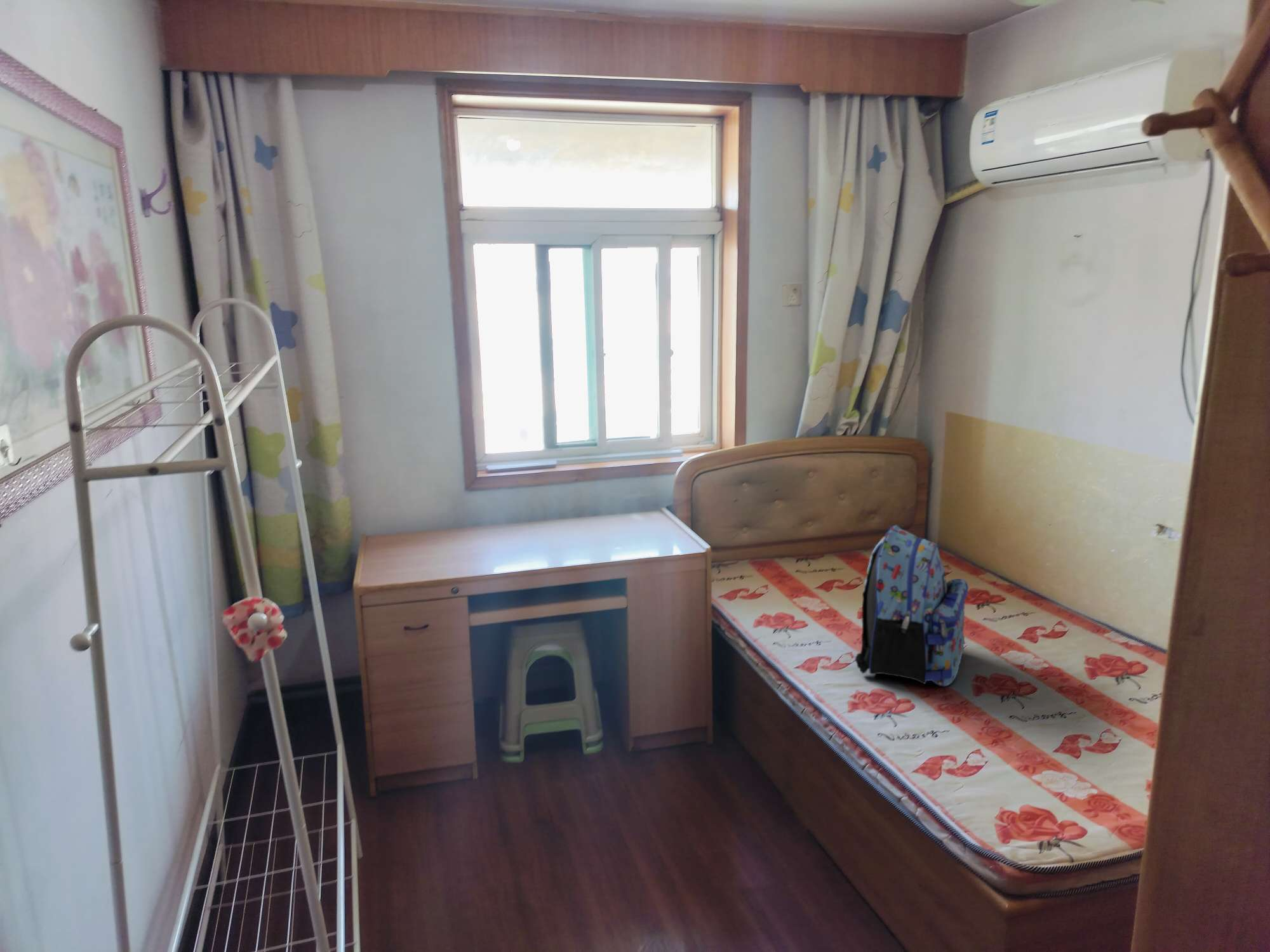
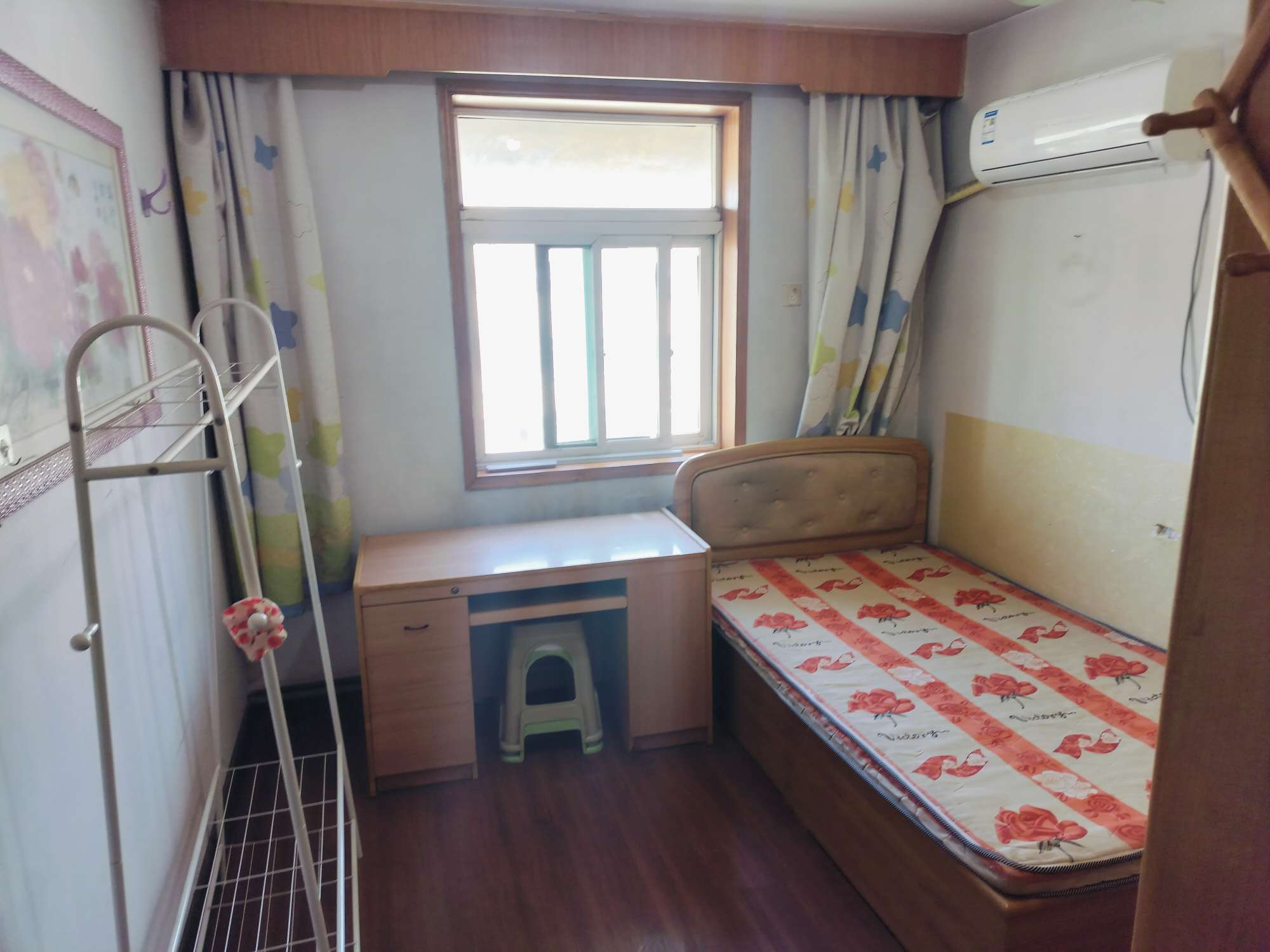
- backpack [854,525,969,687]
